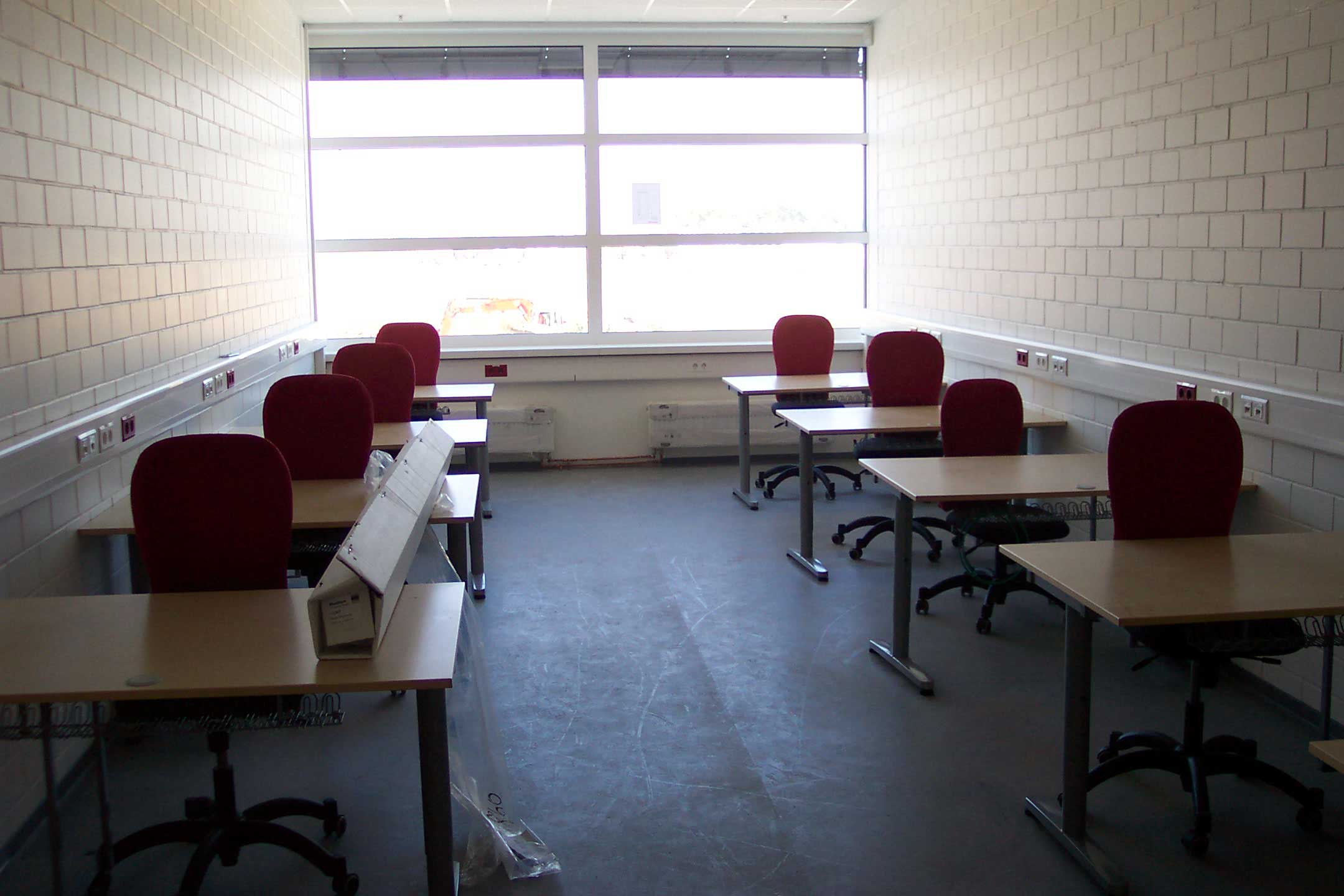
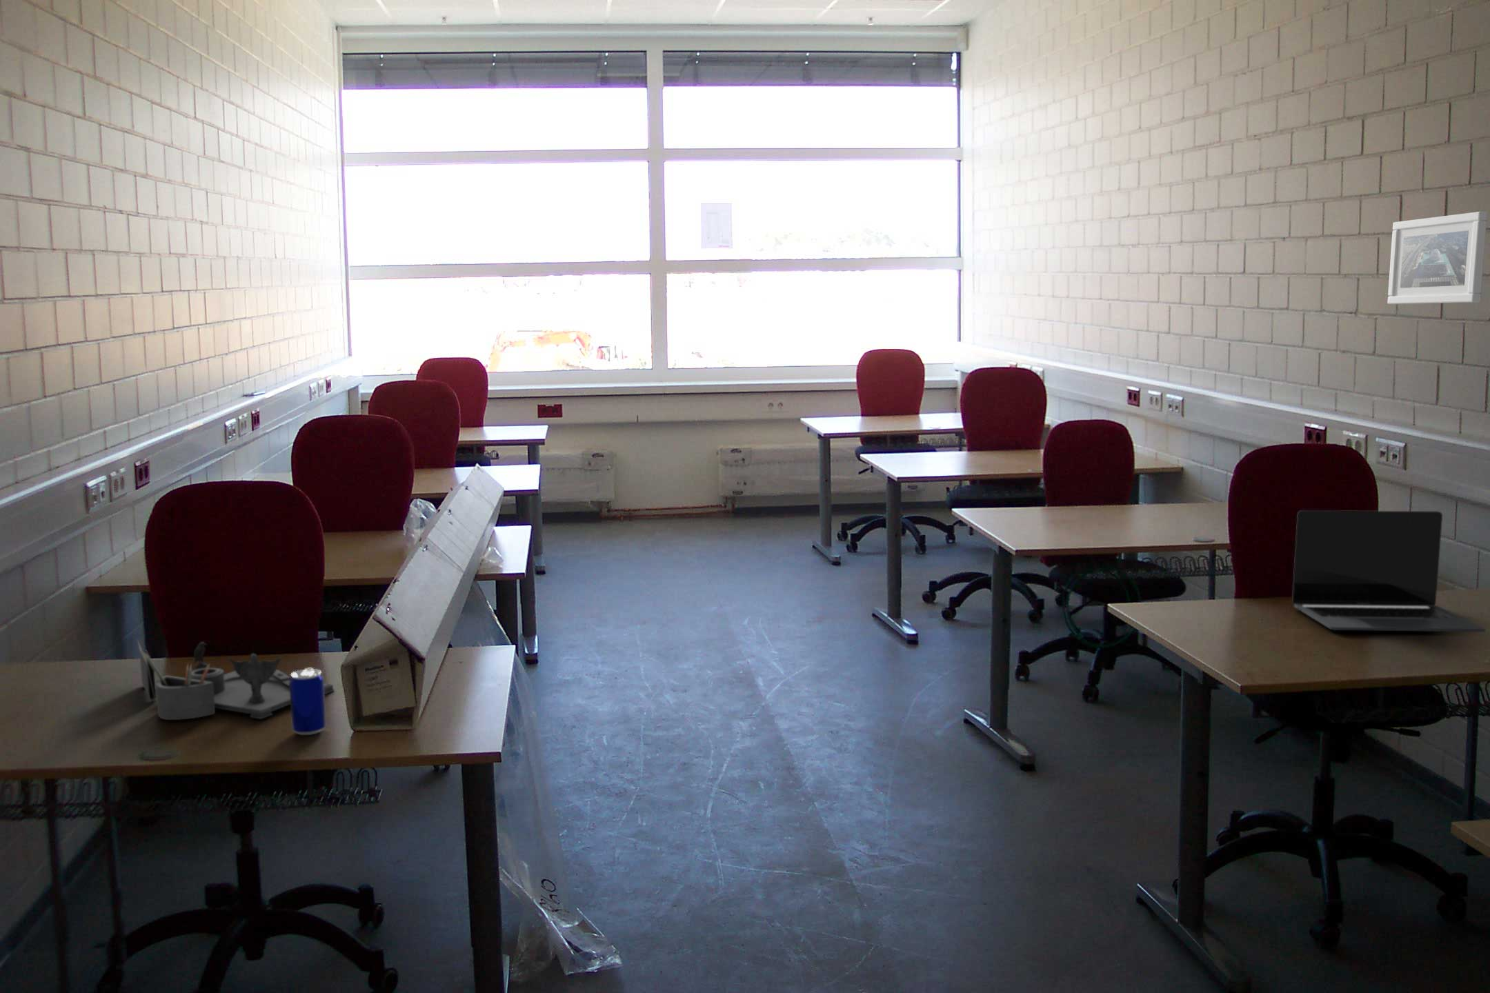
+ beer can [289,667,326,736]
+ desk organizer [136,639,335,720]
+ laptop [1292,510,1487,633]
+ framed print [1387,211,1488,305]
